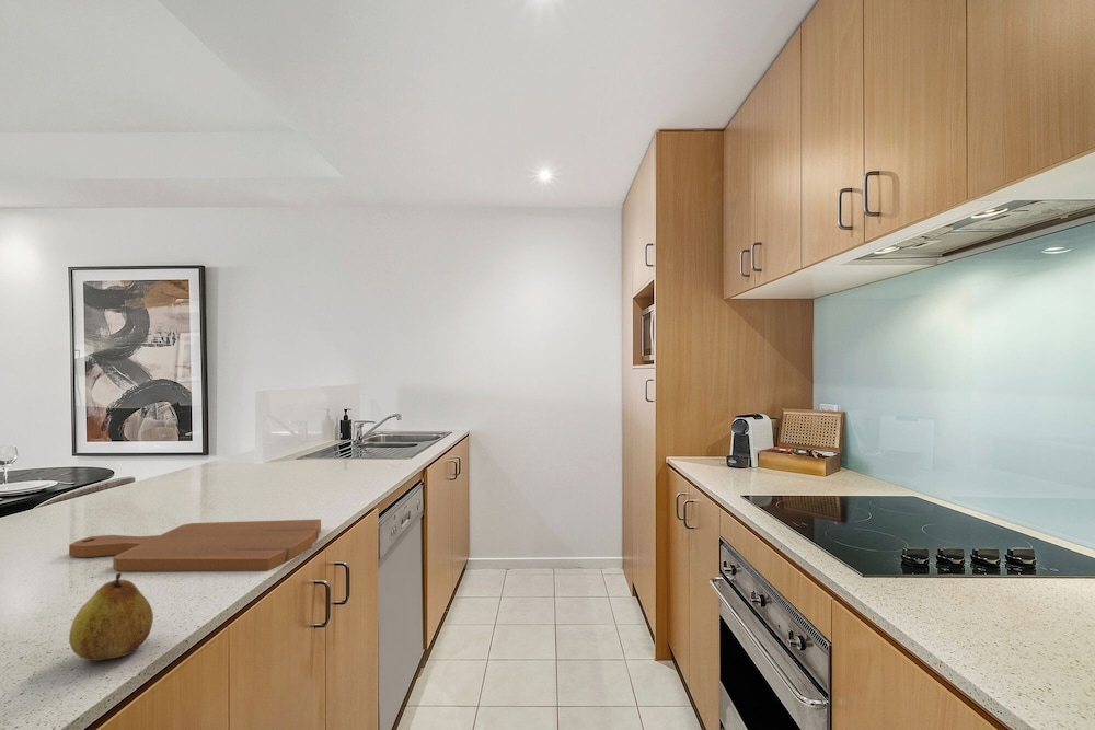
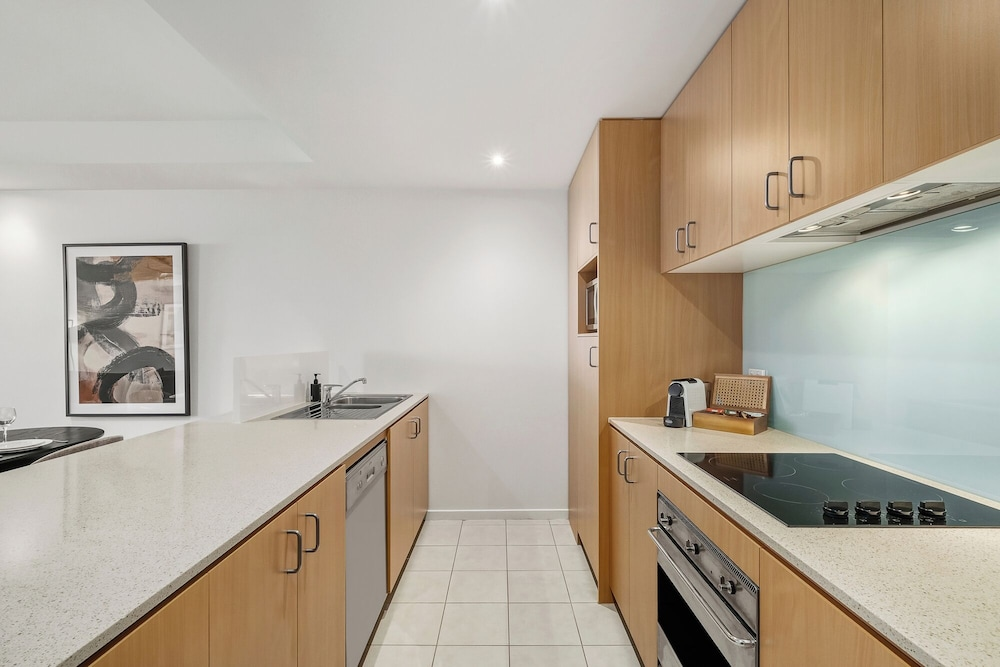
- cutting board [68,519,322,572]
- fruit [68,572,154,662]
